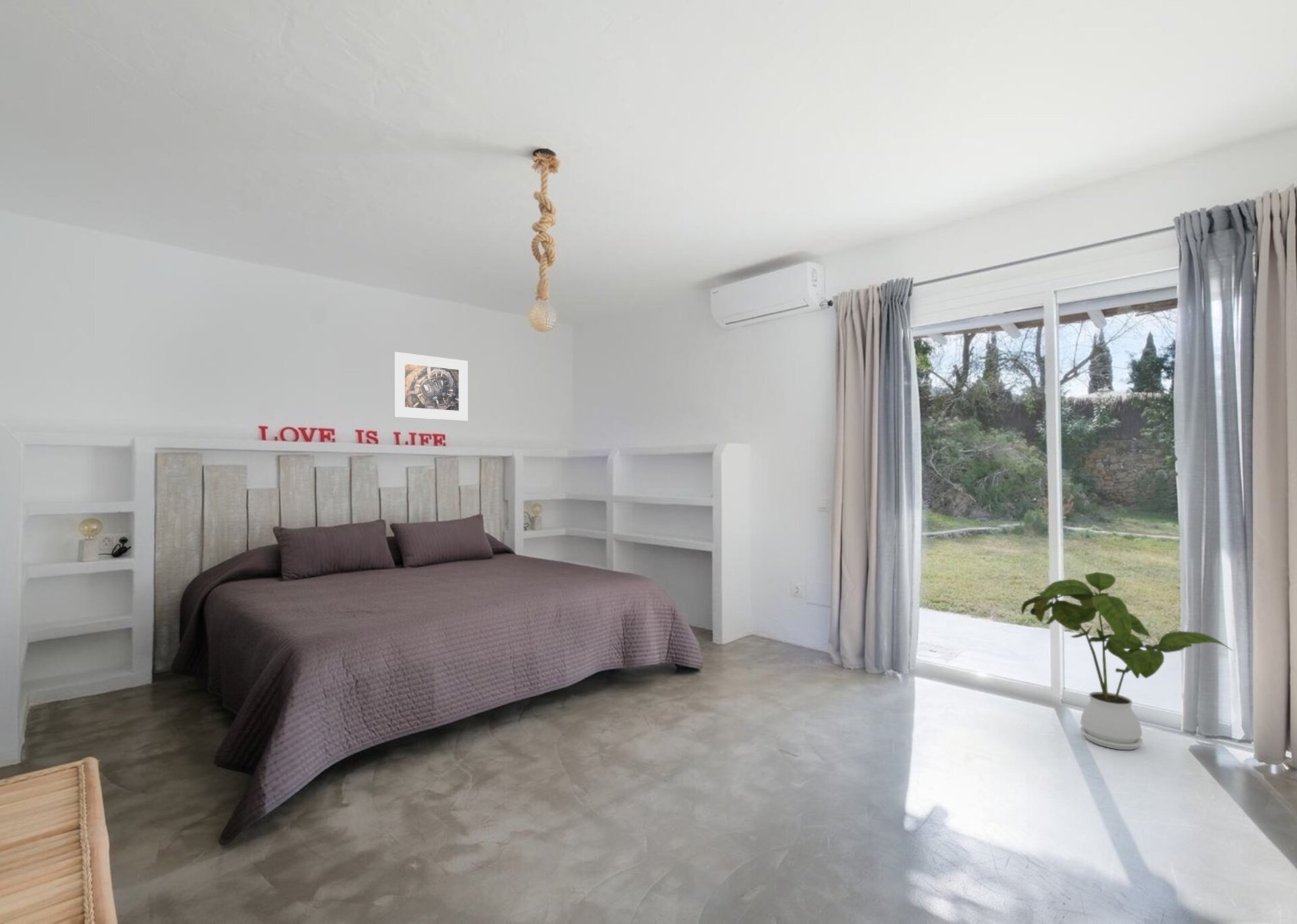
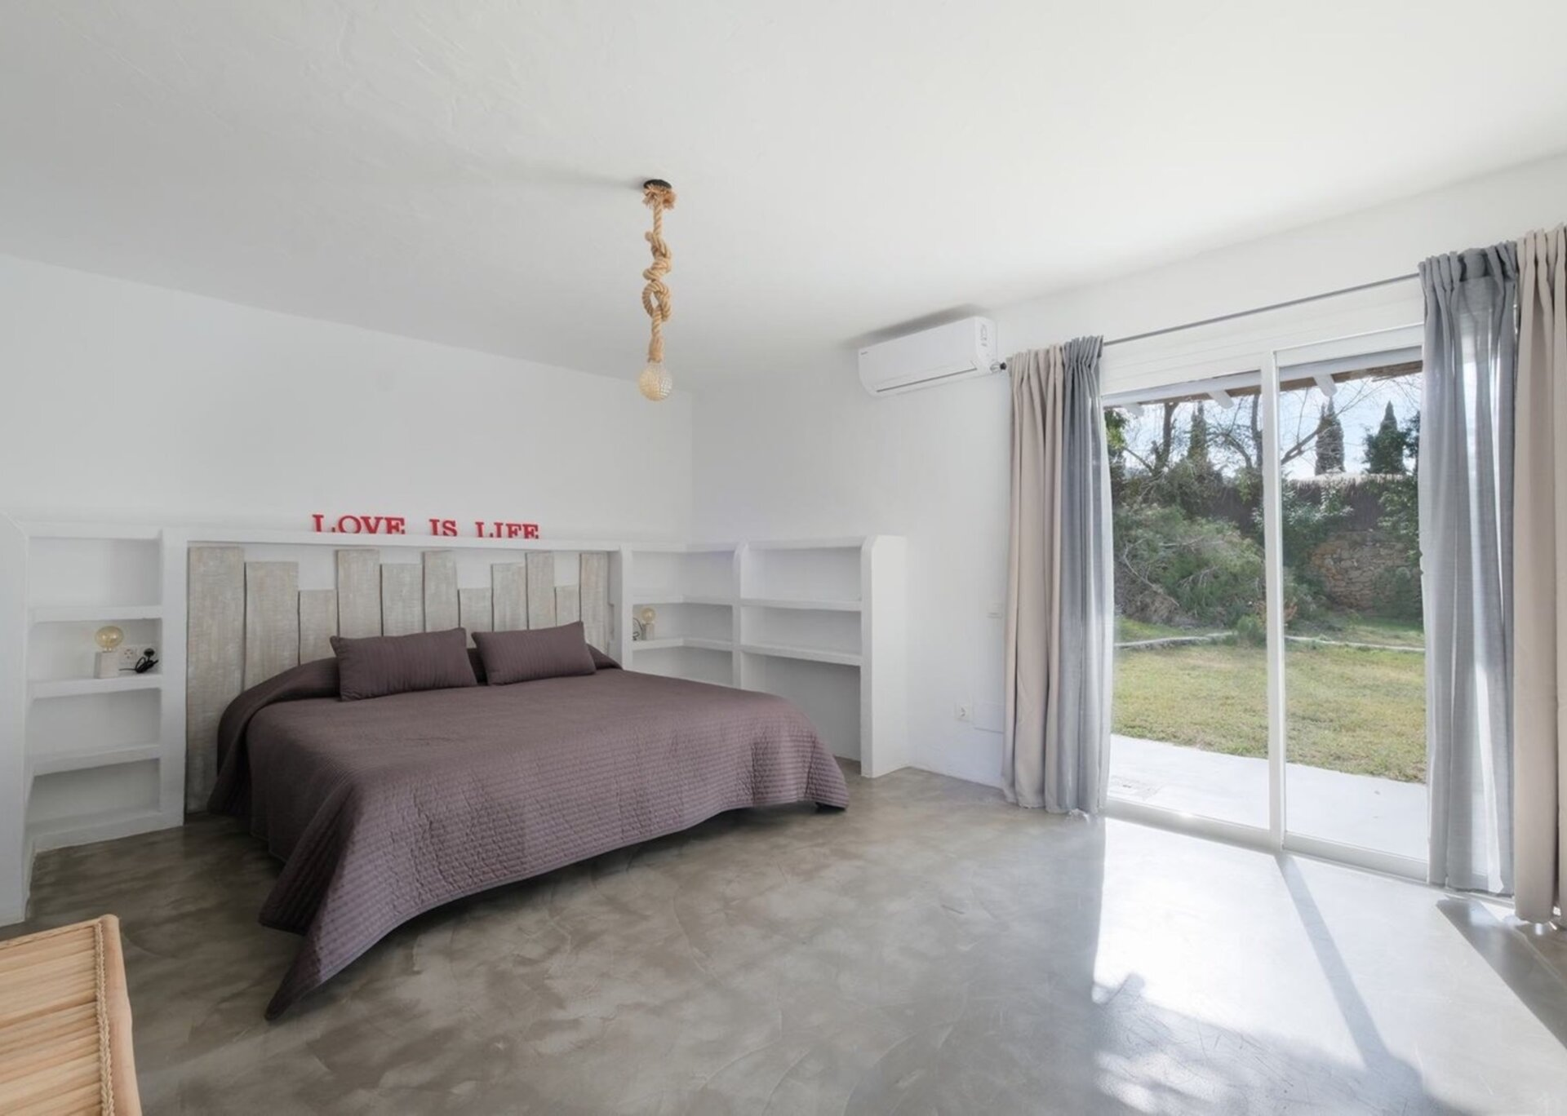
- house plant [1021,571,1234,750]
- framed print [393,351,469,422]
